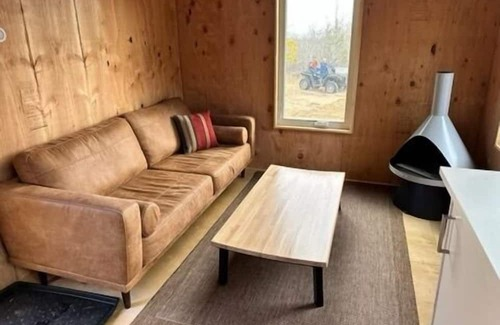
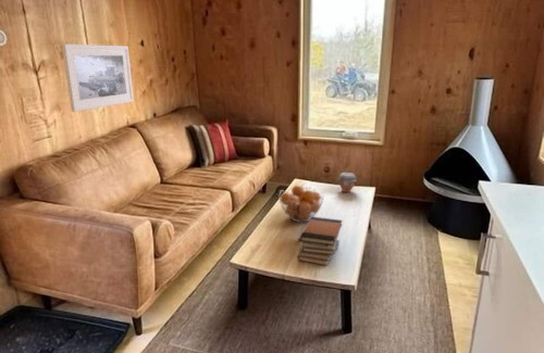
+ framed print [61,42,135,113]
+ jar [337,172,358,193]
+ fruit basket [277,184,325,224]
+ book stack [297,216,344,266]
